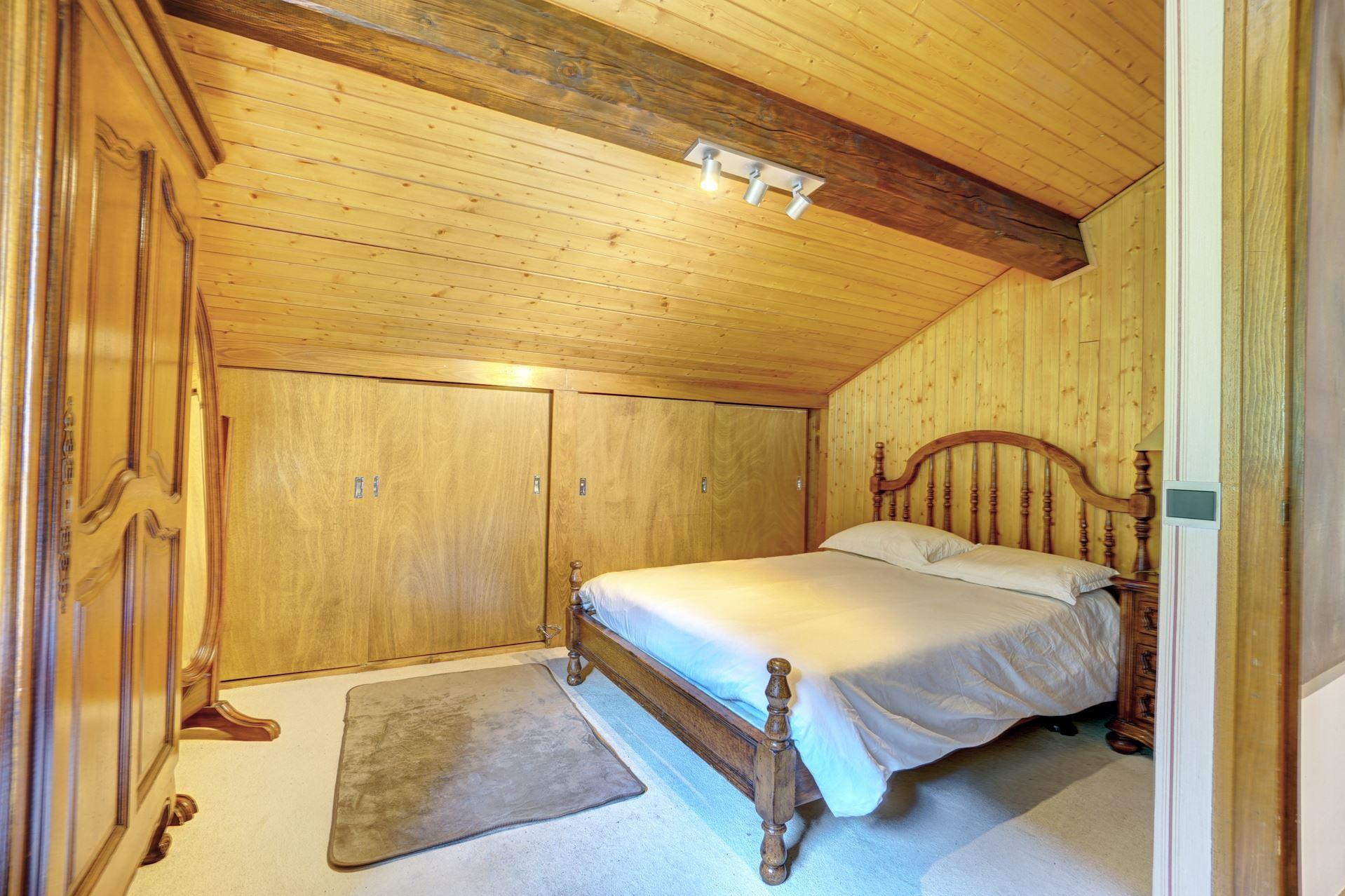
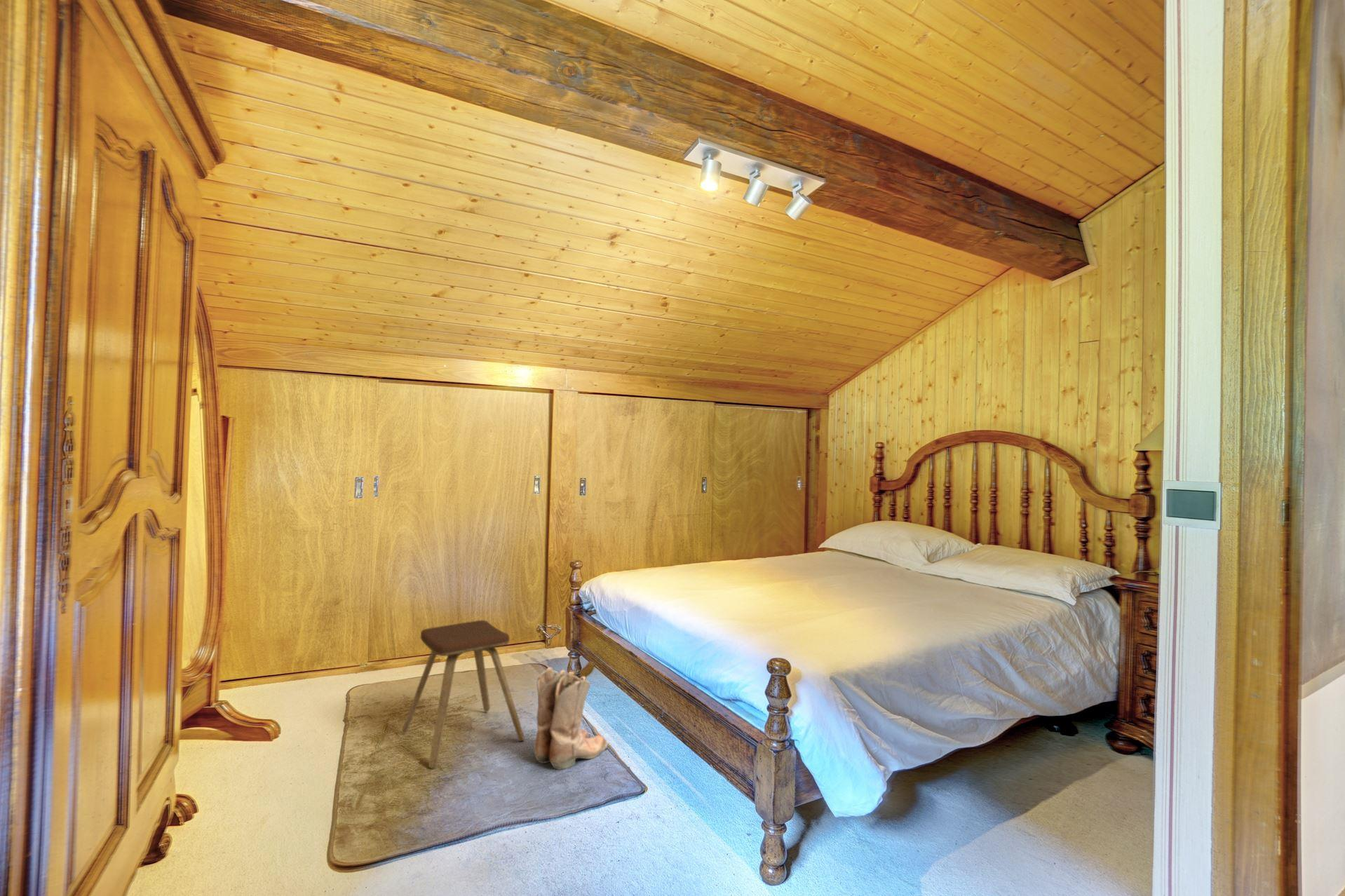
+ music stool [401,620,525,769]
+ boots [534,667,608,771]
